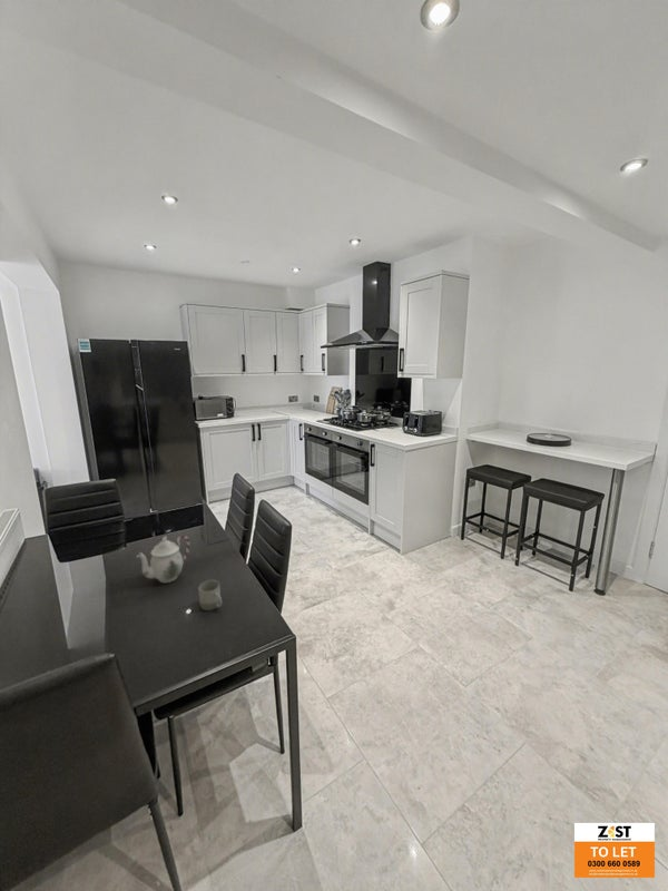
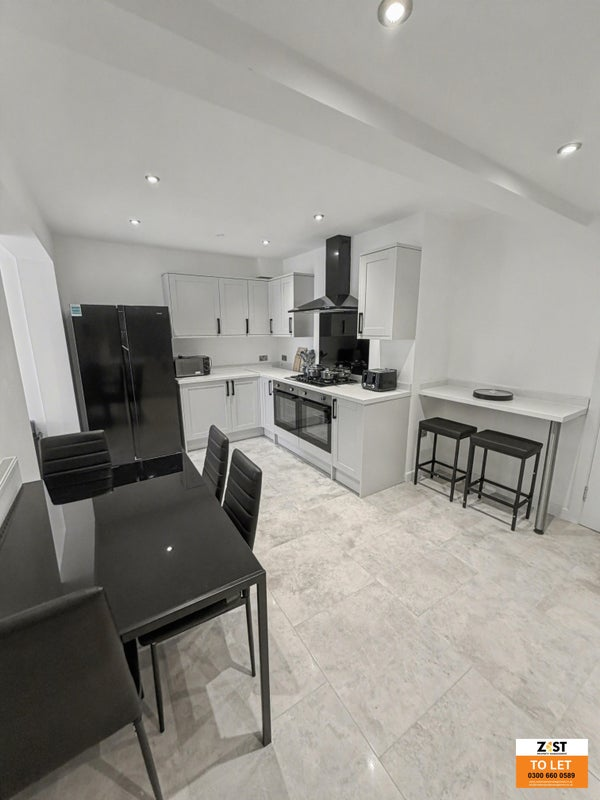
- teapot [136,535,190,584]
- cup [197,579,223,611]
